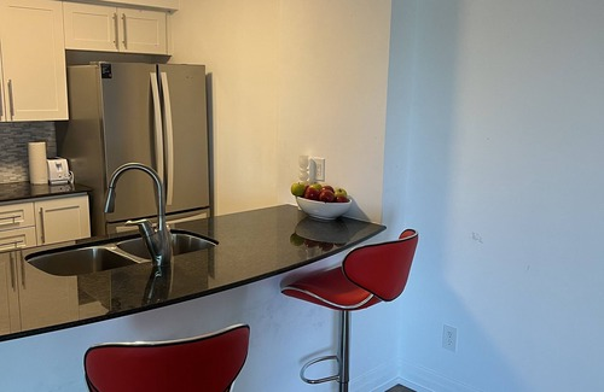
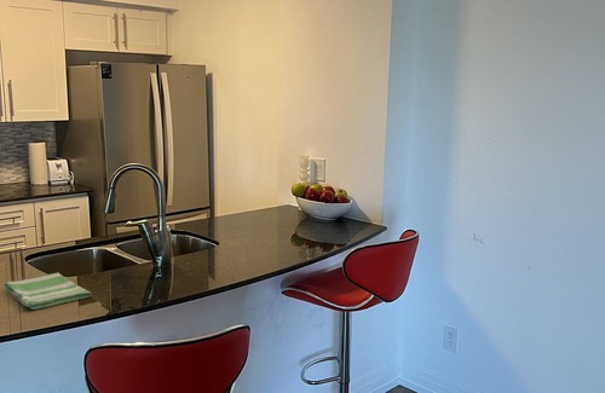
+ dish towel [2,272,93,311]
